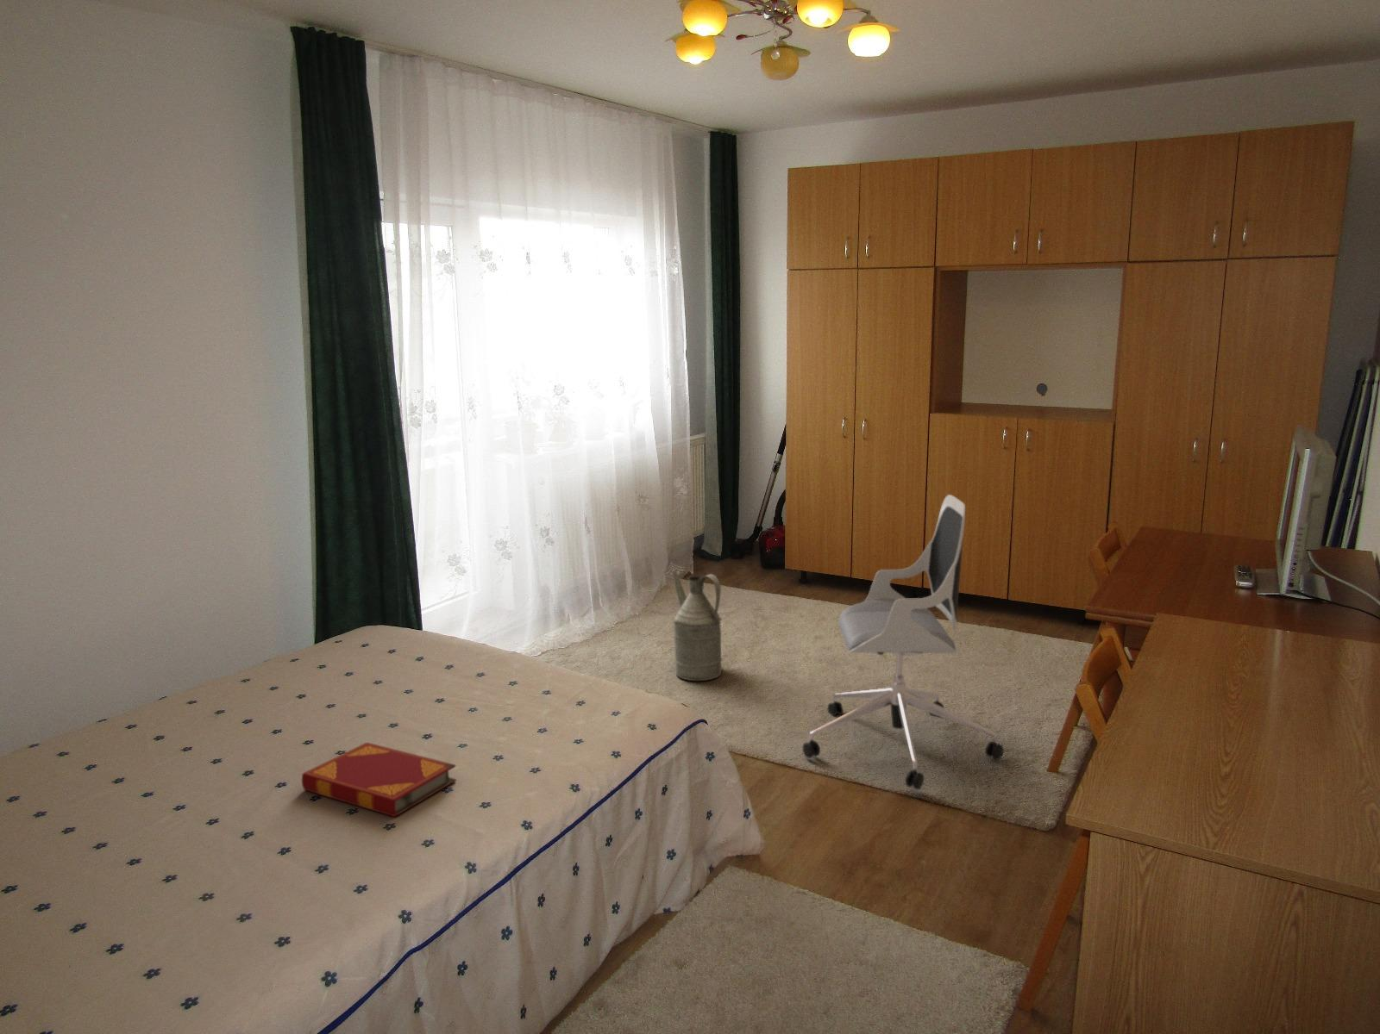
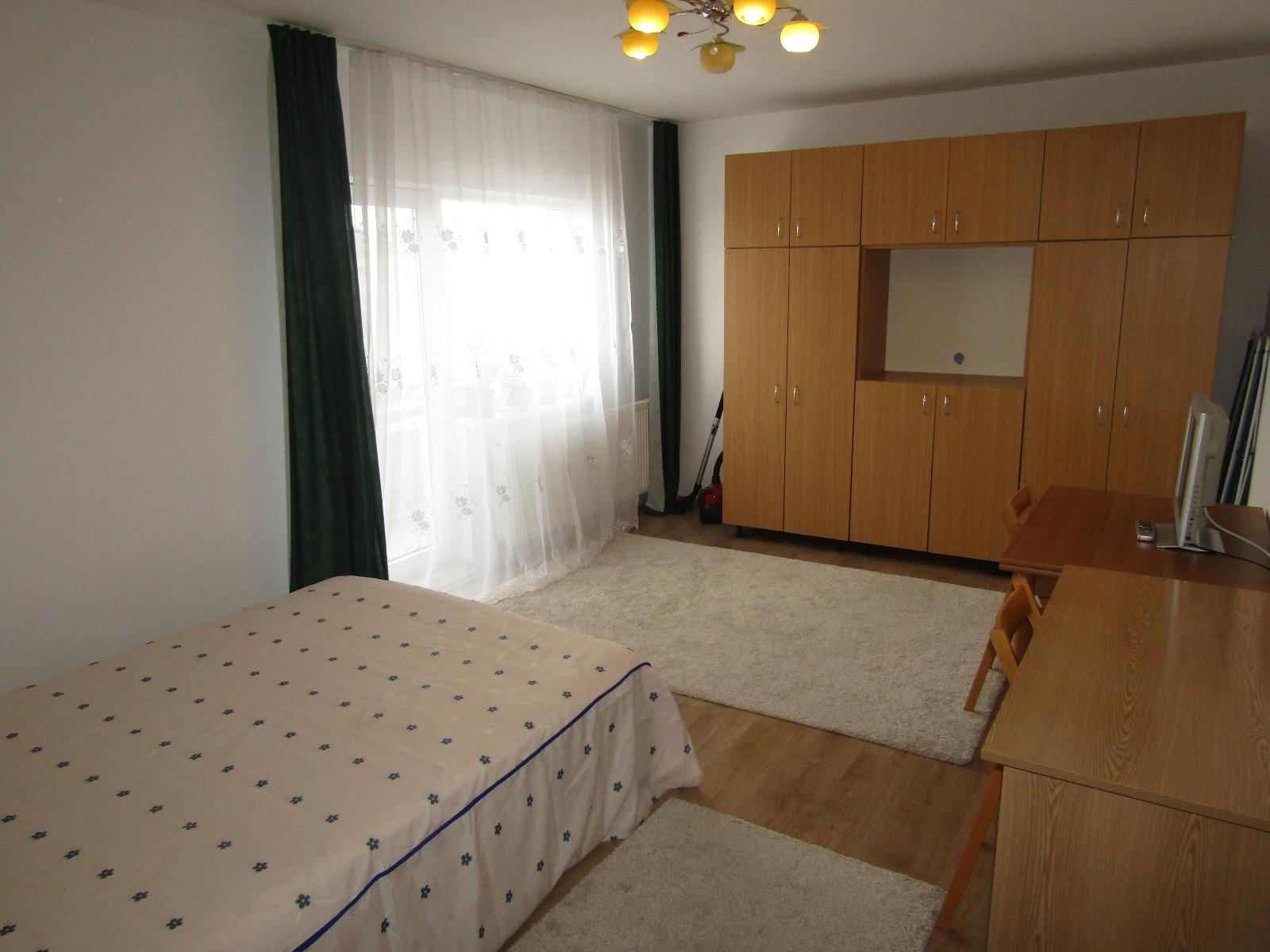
- watering can [672,572,724,682]
- hardback book [301,742,457,818]
- office chair [802,494,1005,791]
